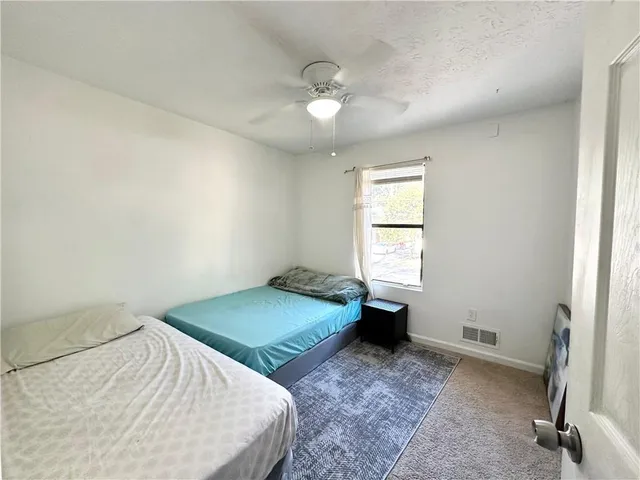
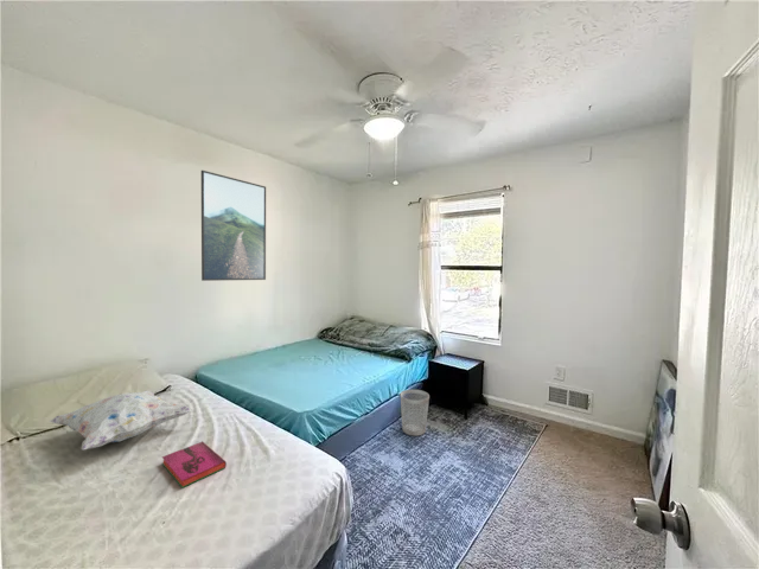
+ wastebasket [400,389,430,436]
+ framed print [200,170,267,282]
+ decorative pillow [47,390,193,452]
+ hardback book [161,440,228,488]
